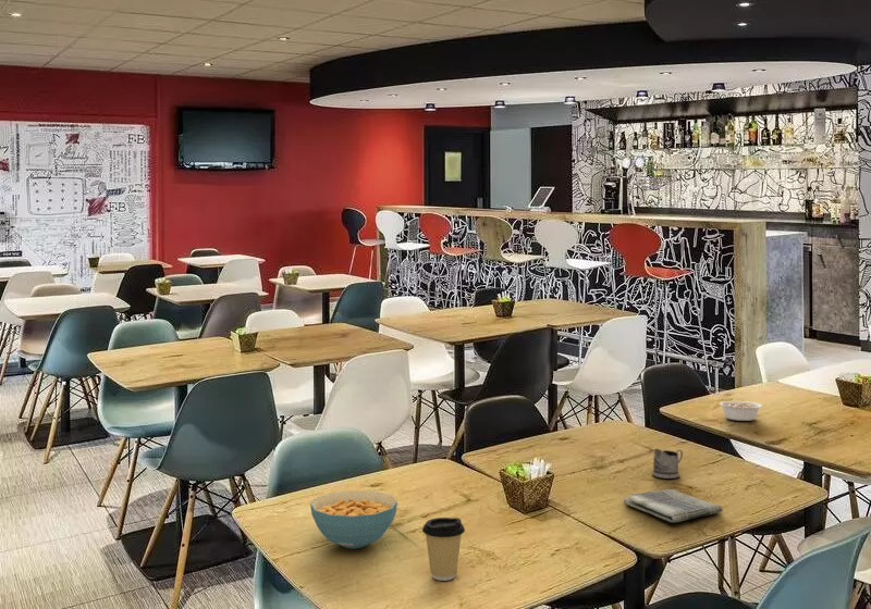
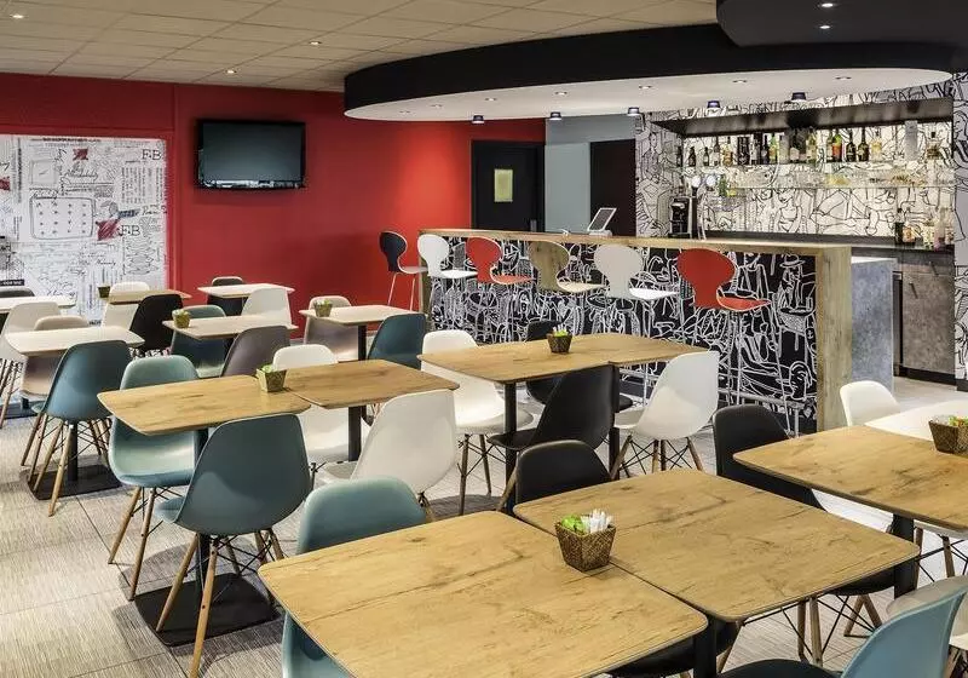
- tea glass holder [651,448,684,480]
- coffee cup [421,517,466,582]
- legume [719,400,765,422]
- cereal bowl [309,489,398,549]
- dish towel [622,488,723,524]
